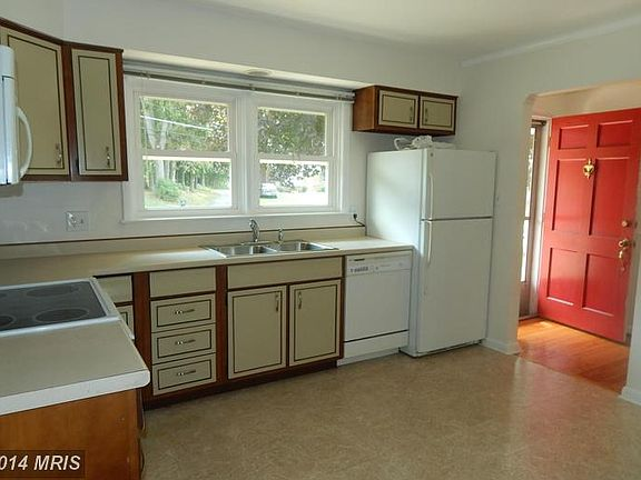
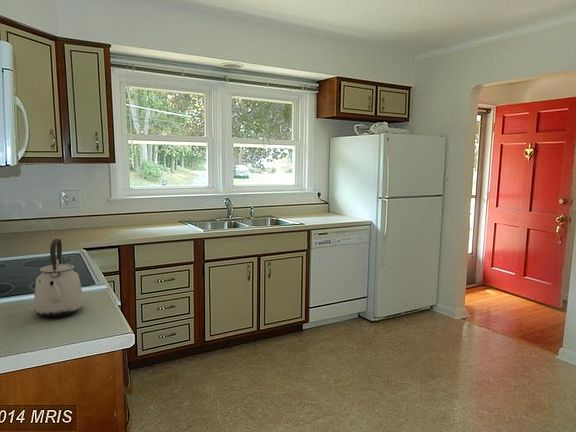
+ kettle [33,238,84,318]
